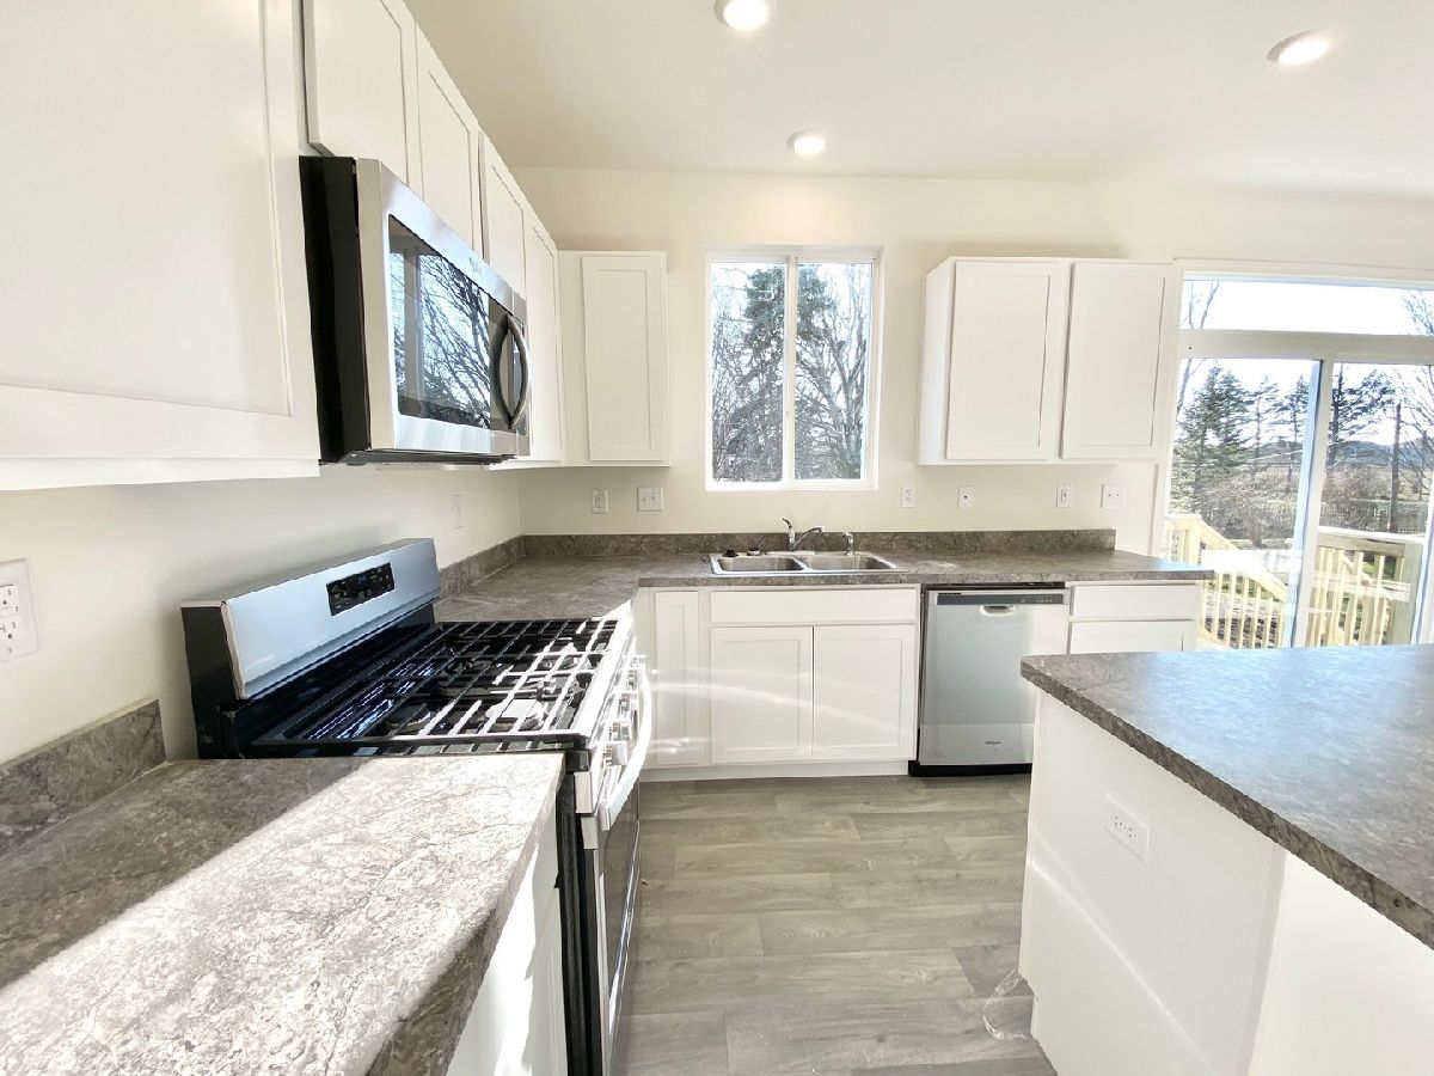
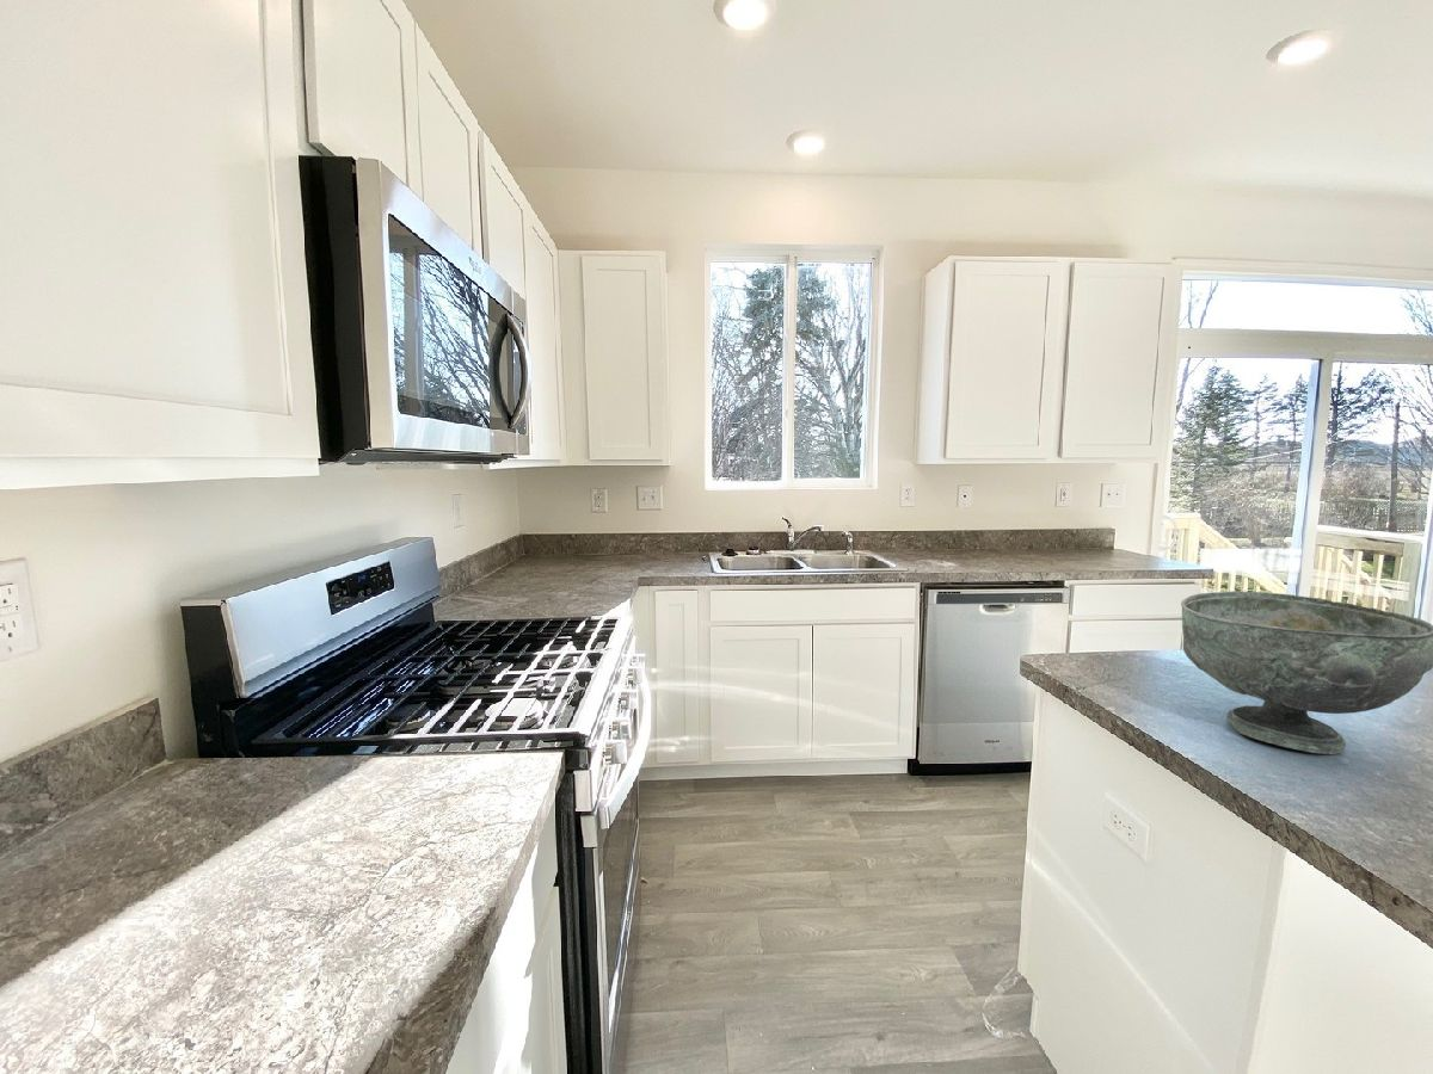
+ decorative bowl [1180,591,1433,755]
